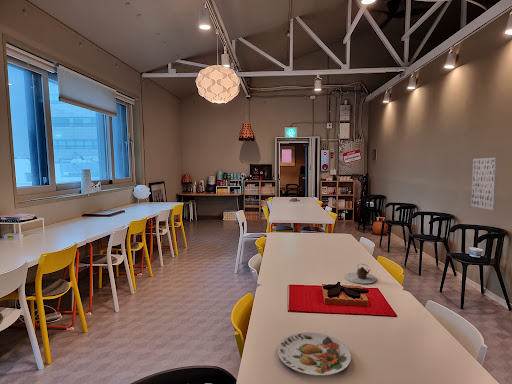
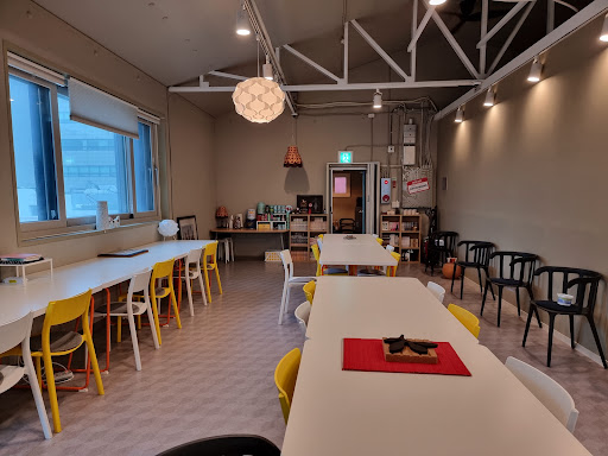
- teapot [344,263,378,285]
- plate [277,331,352,376]
- wall art [470,157,499,211]
